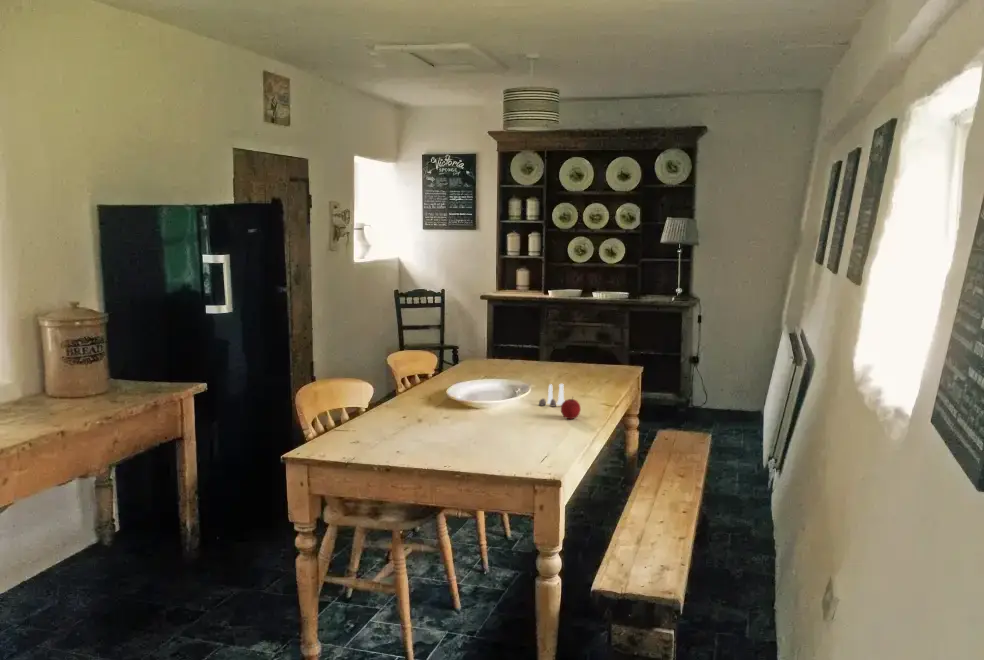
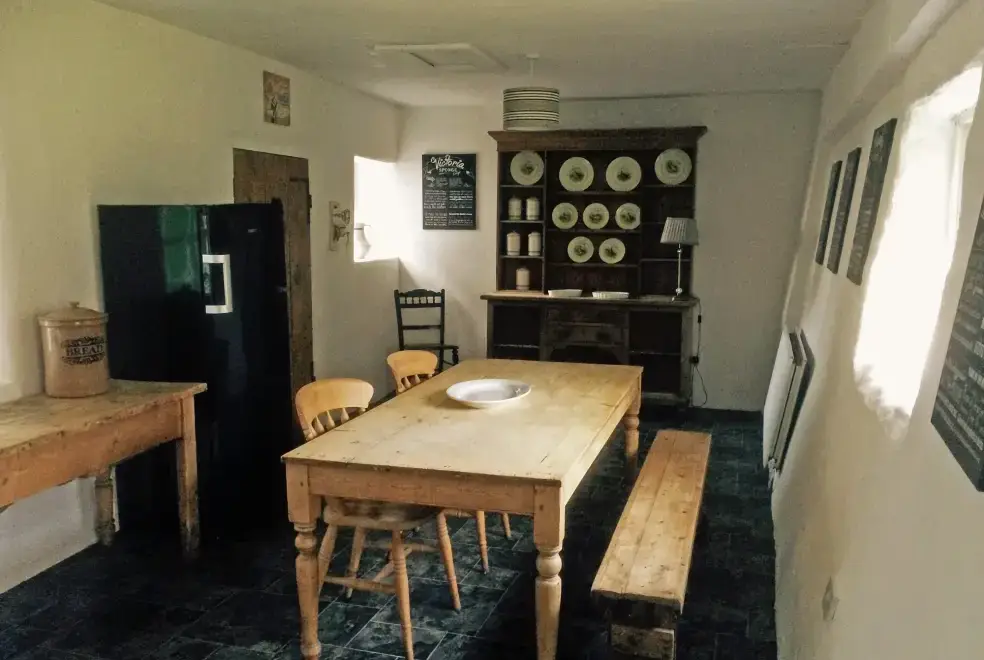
- salt and pepper shaker set [538,383,565,407]
- apple [560,396,582,420]
